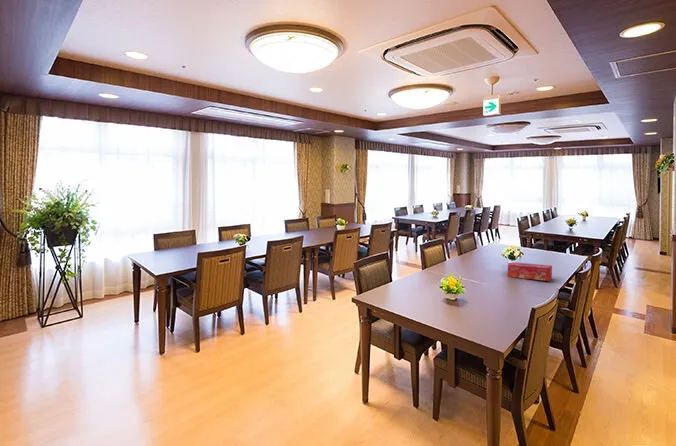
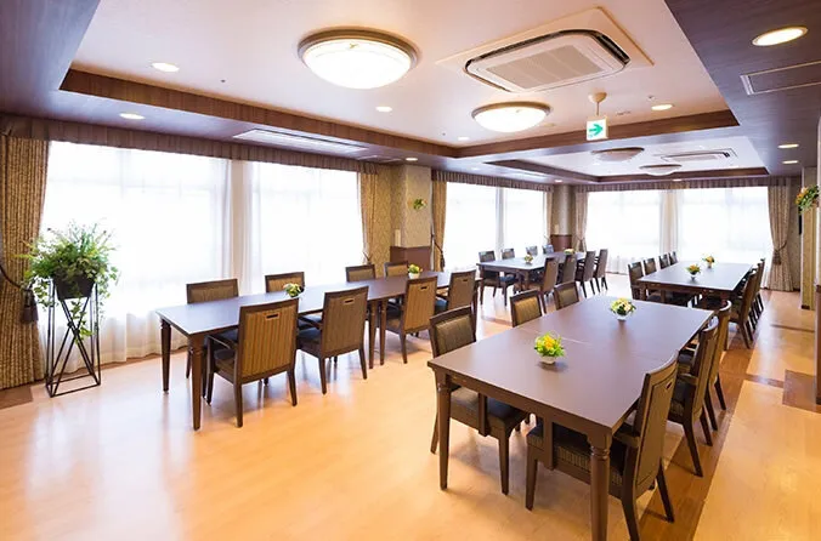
- tissue box [507,261,553,282]
